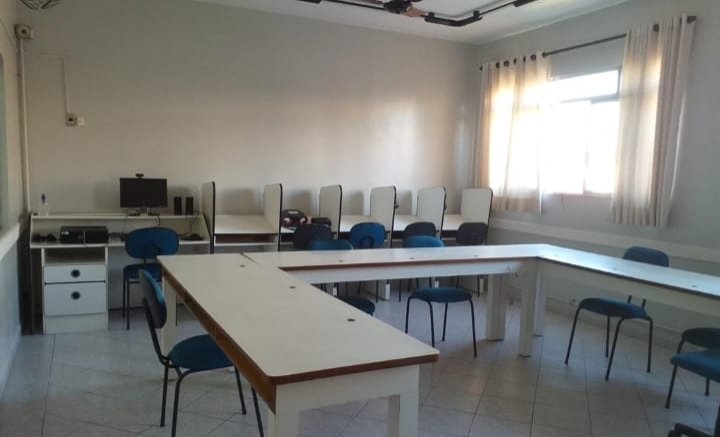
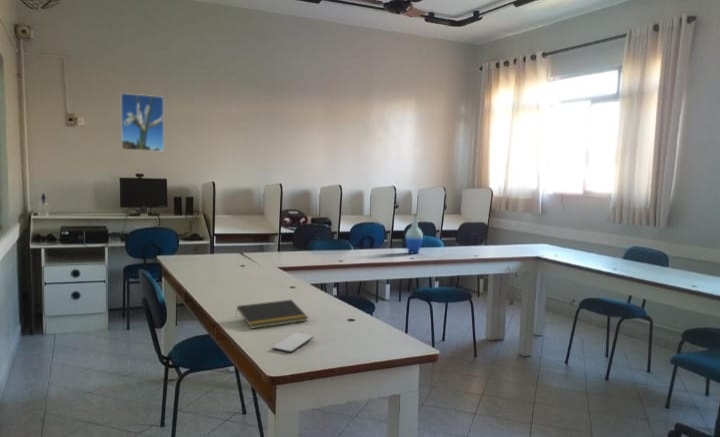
+ smartphone [272,332,314,354]
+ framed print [120,92,165,152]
+ bottle [405,212,424,255]
+ notepad [235,299,309,330]
